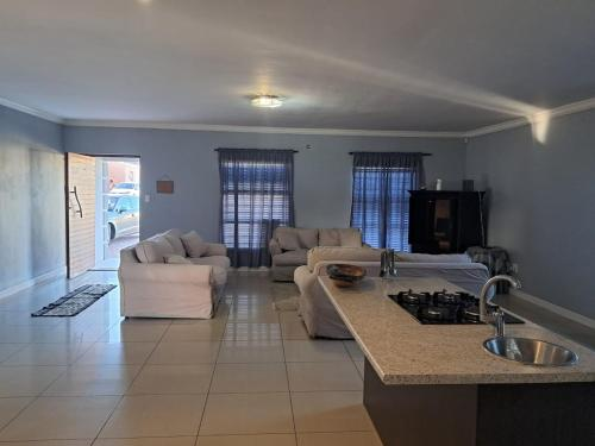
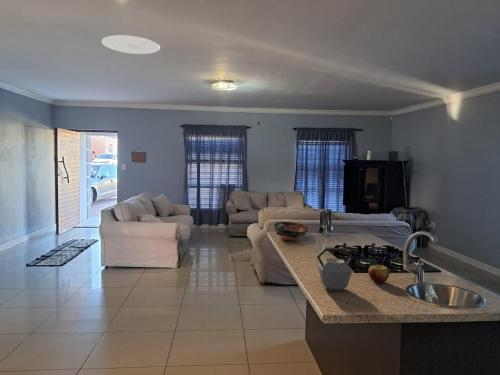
+ kettle [316,247,355,291]
+ apple [368,264,390,284]
+ ceiling light [101,34,161,55]
